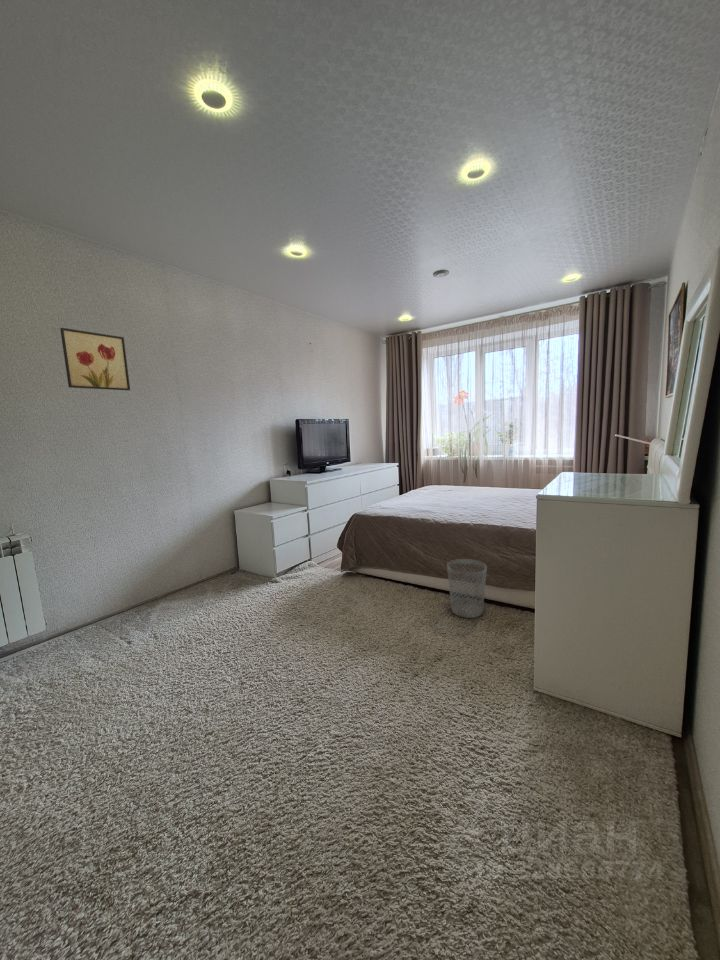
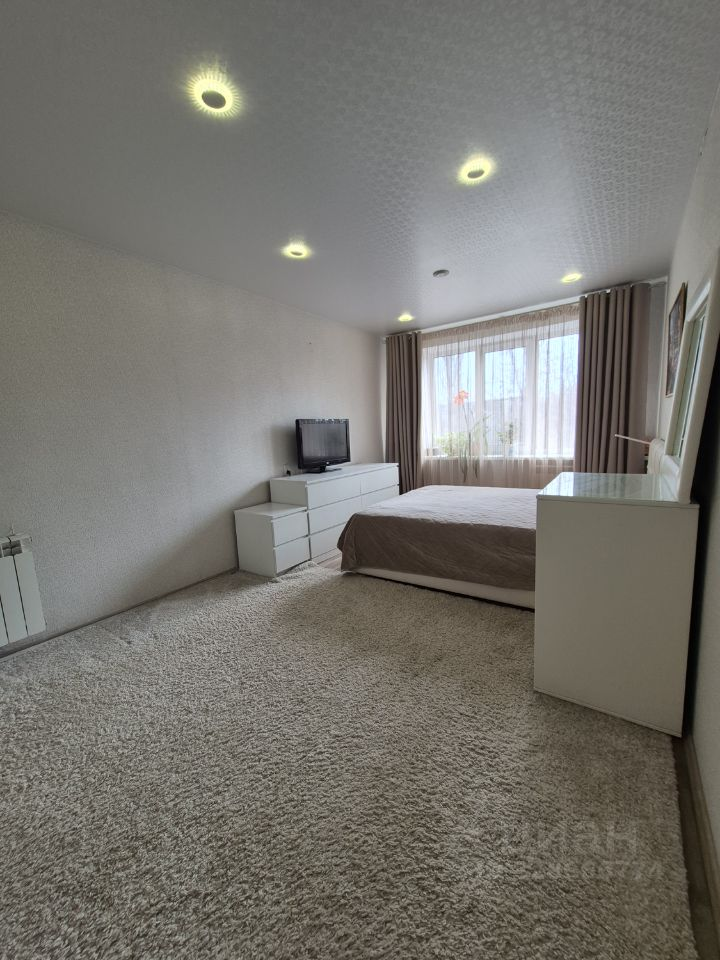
- wall art [59,327,131,391]
- wastebasket [446,558,488,619]
